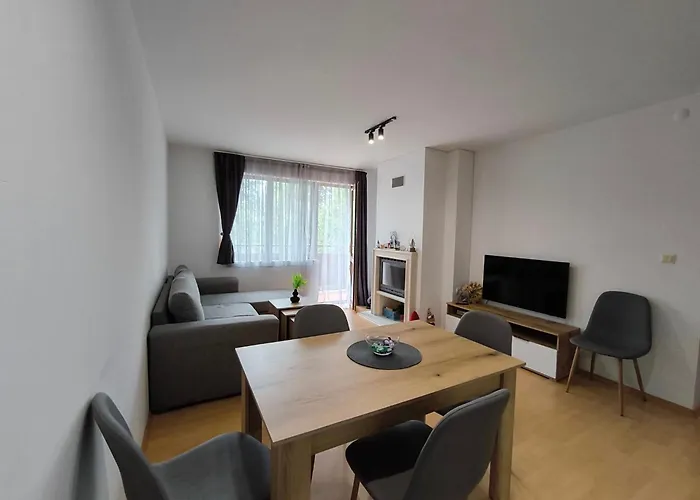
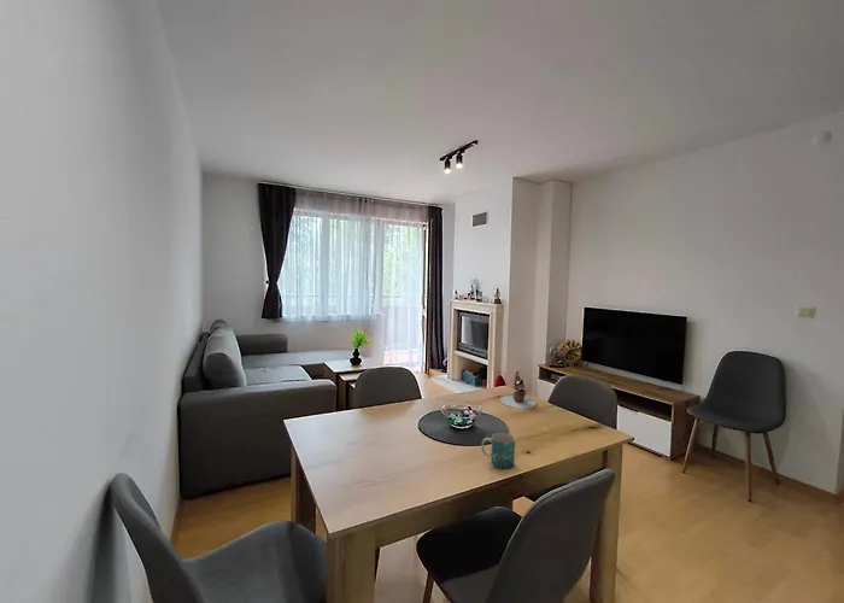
+ teapot [499,385,537,410]
+ mug [480,432,516,470]
